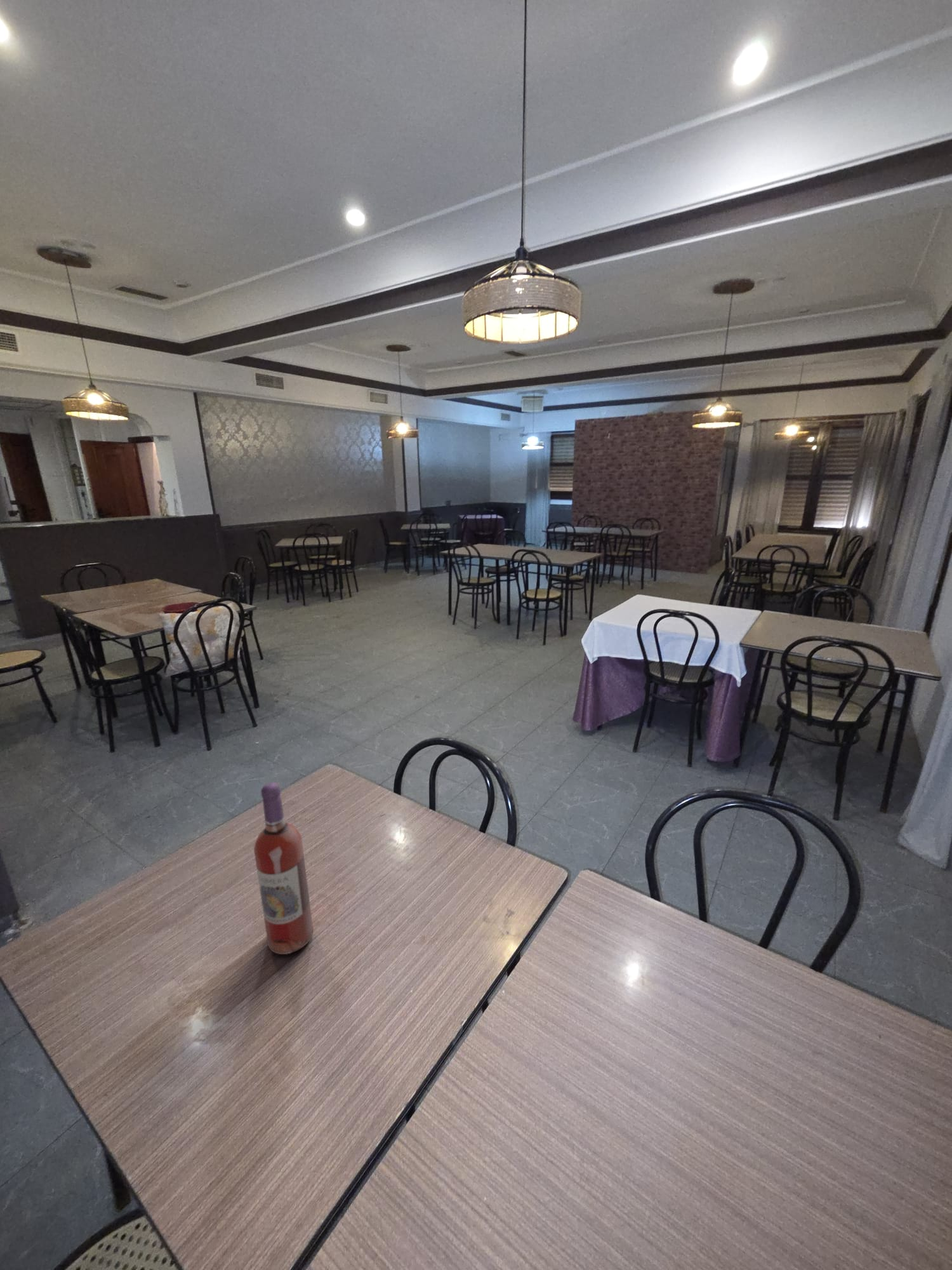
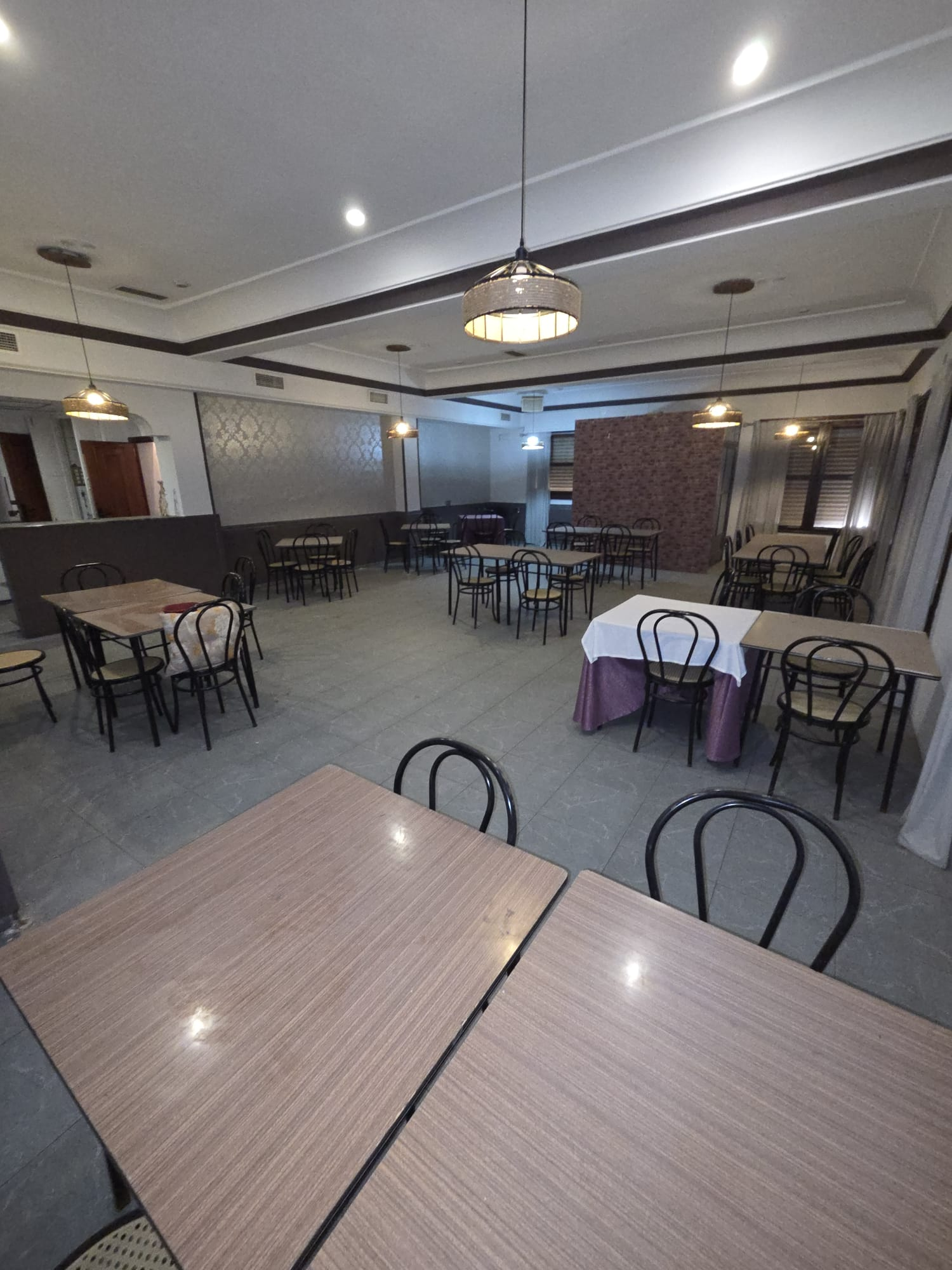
- wine bottle [253,782,314,955]
